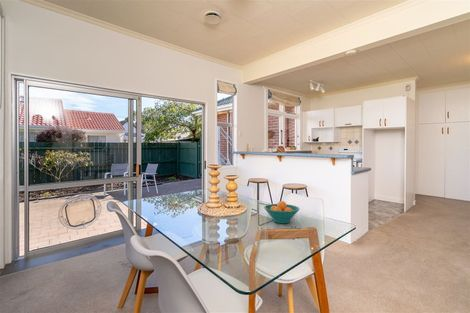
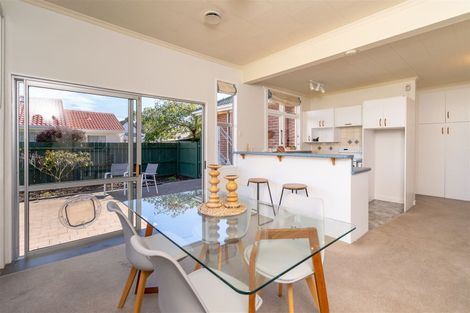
- fruit bowl [263,200,300,224]
